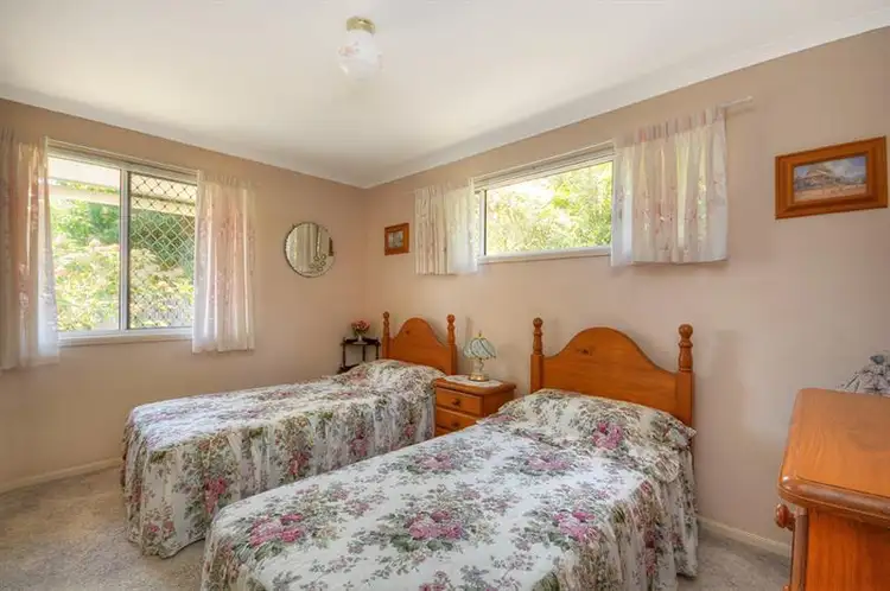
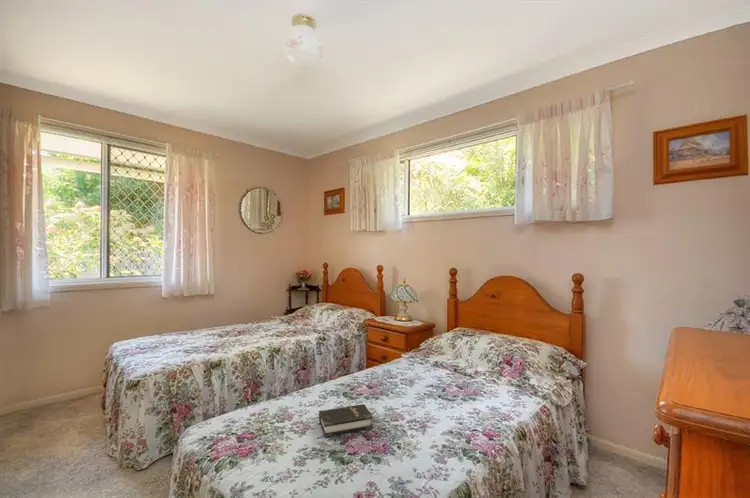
+ hardback book [318,403,374,438]
